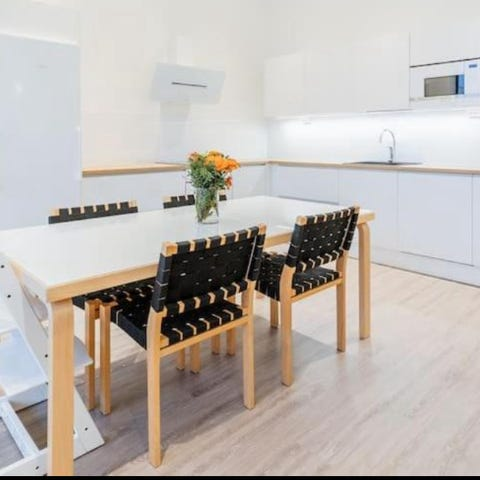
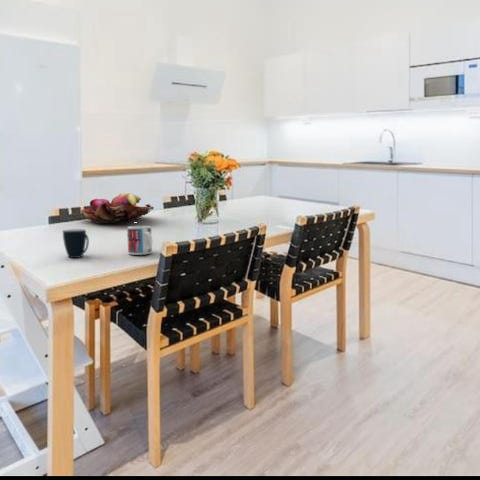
+ fruit basket [79,192,155,224]
+ mug [126,225,153,256]
+ mug [62,228,90,259]
